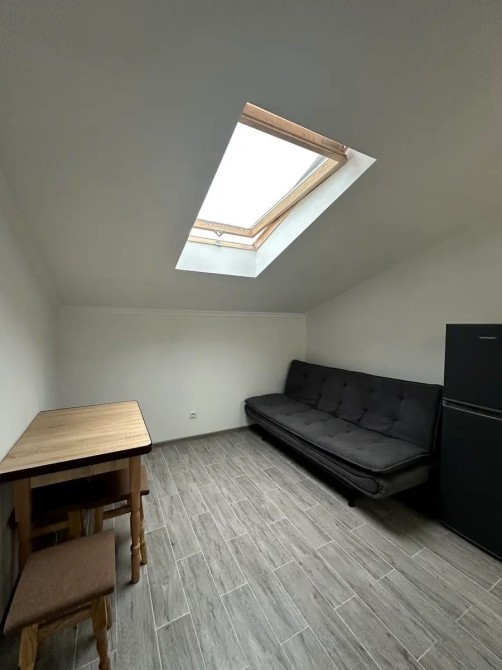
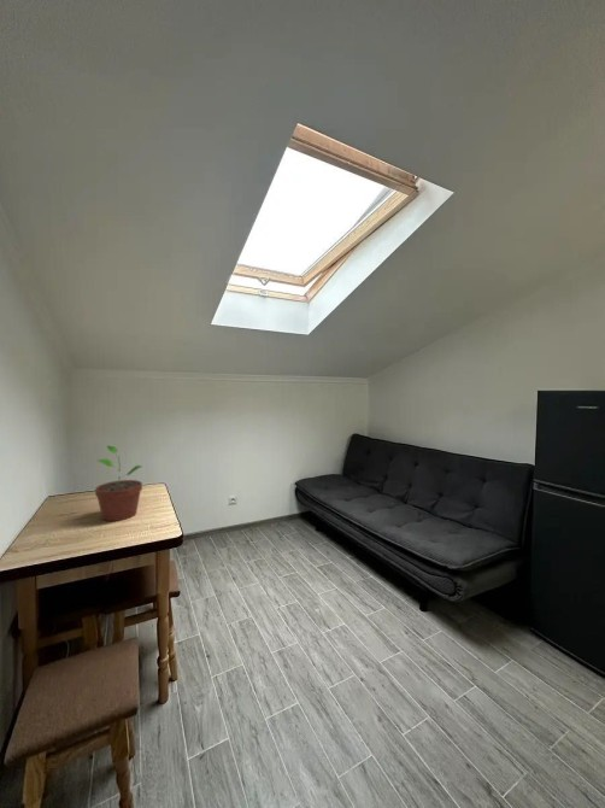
+ potted plant [94,444,143,522]
